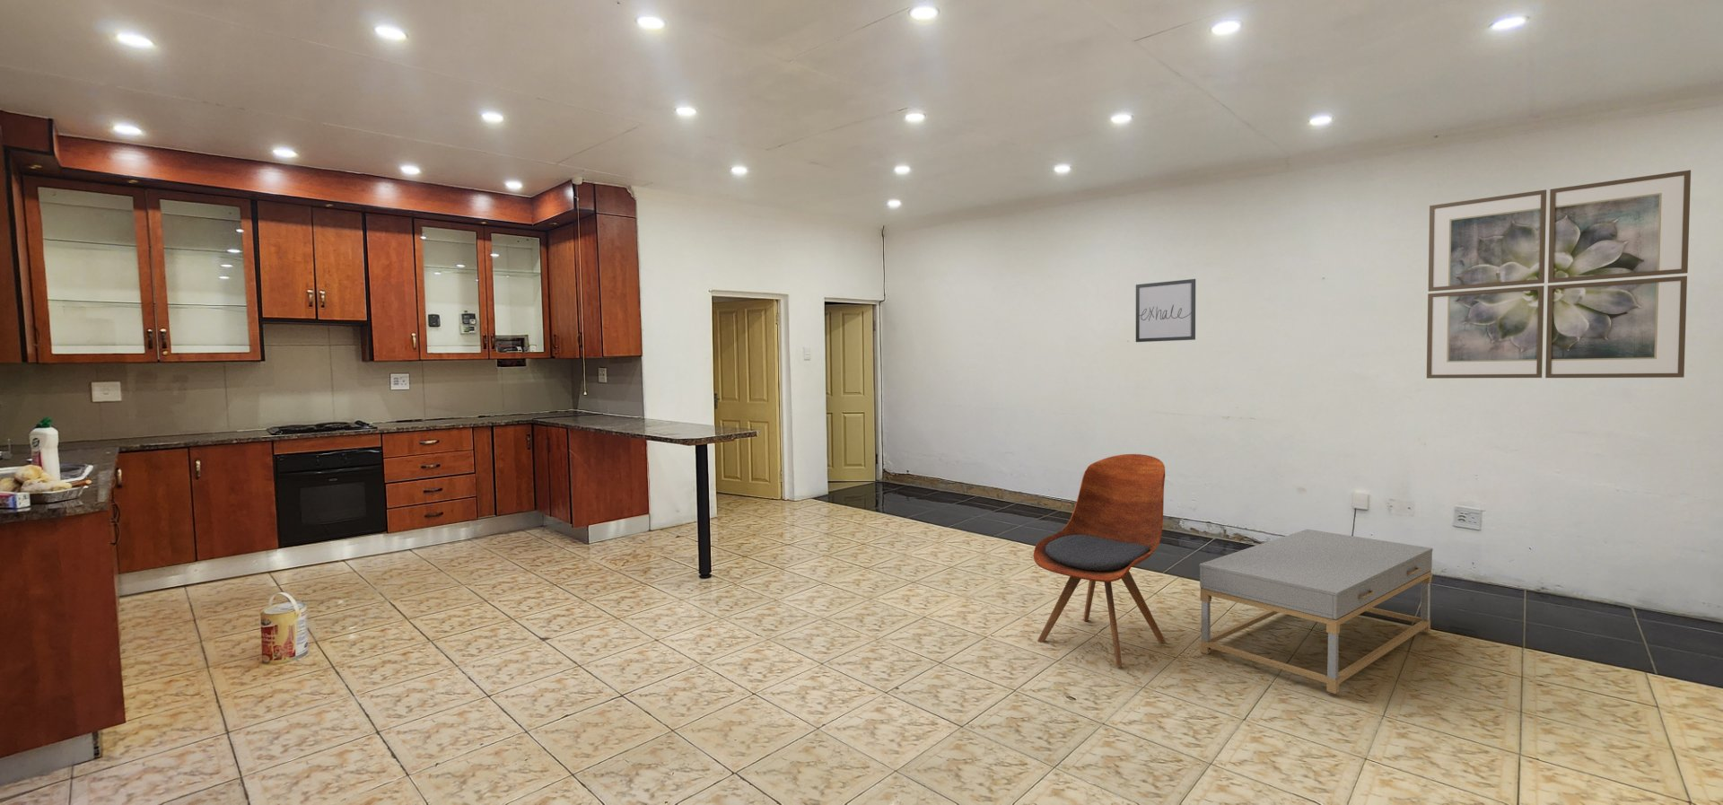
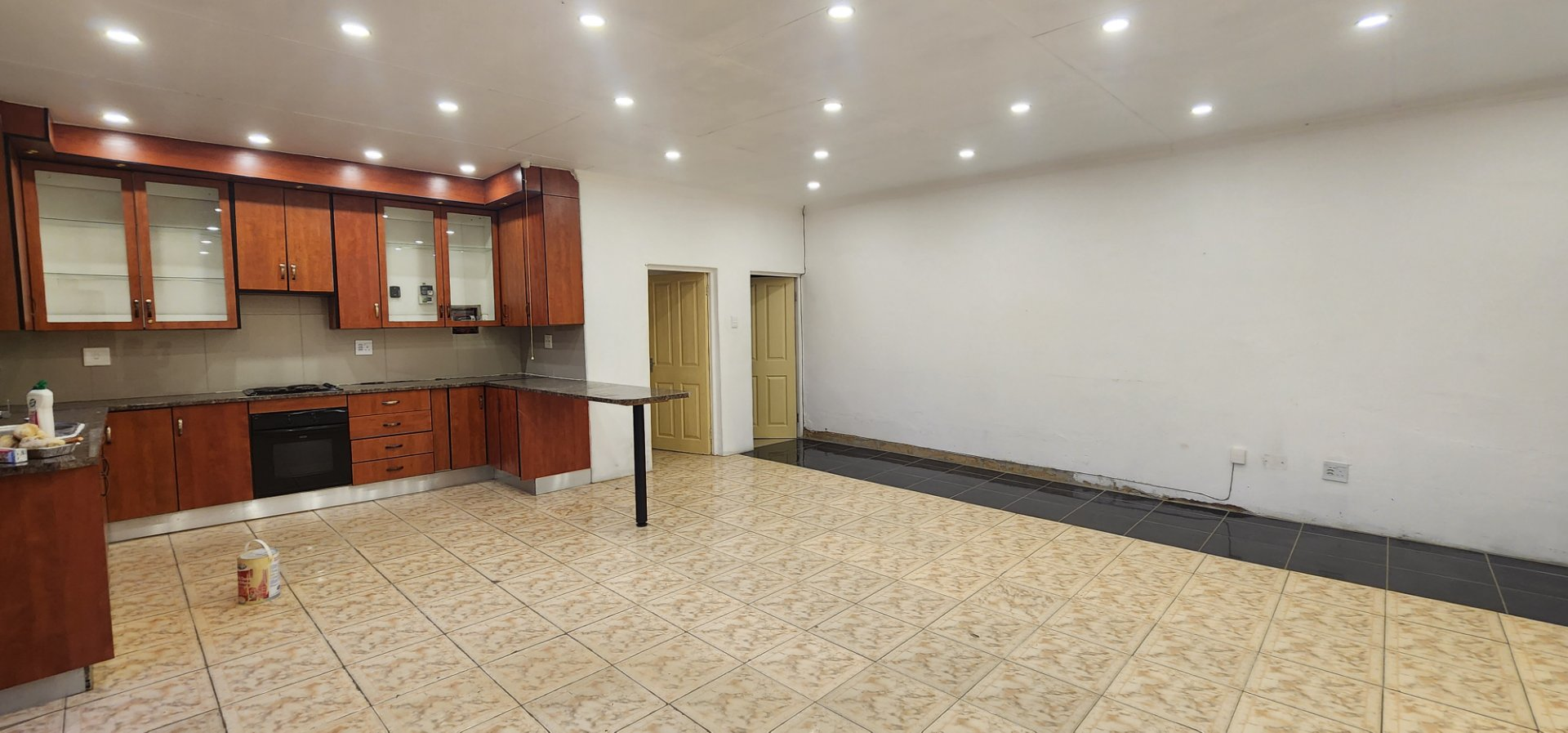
- dining chair [1033,454,1167,669]
- wall art [1135,278,1197,343]
- wall art [1426,169,1691,380]
- coffee table [1199,528,1434,694]
